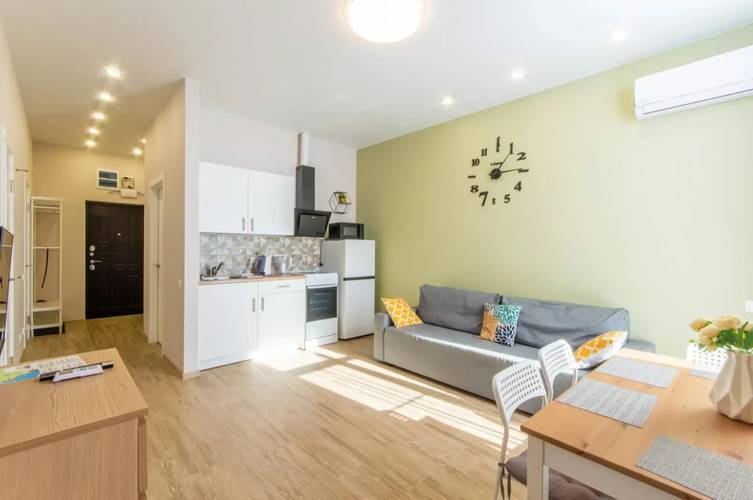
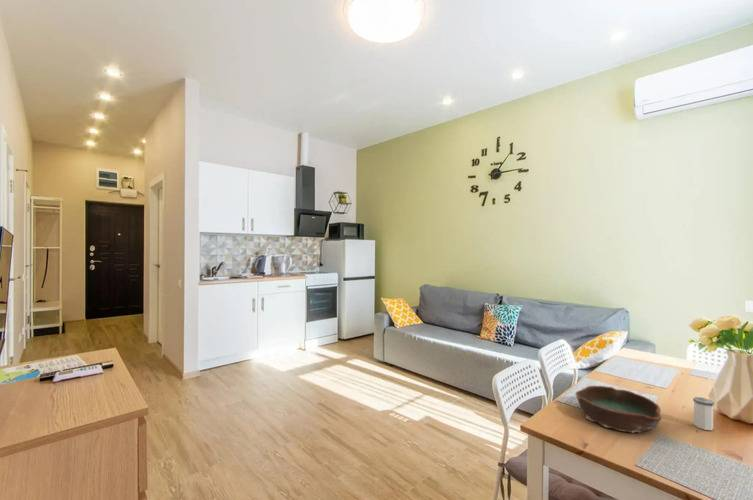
+ bowl [574,385,662,434]
+ salt shaker [692,396,715,431]
